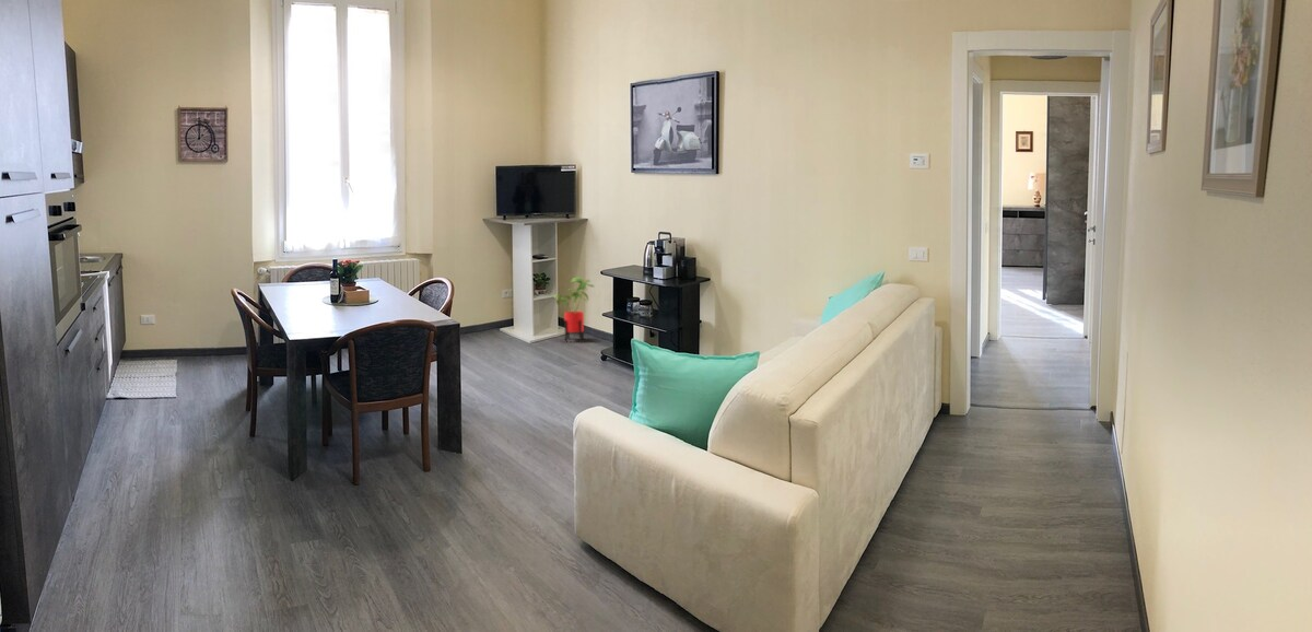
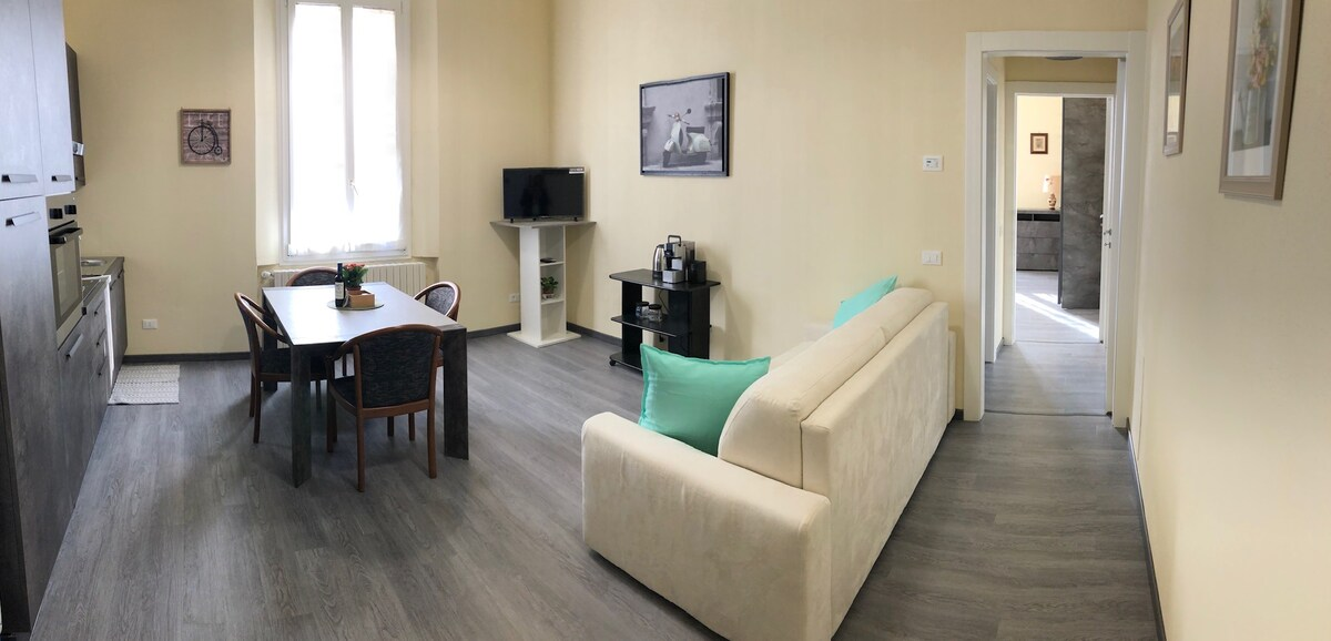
- house plant [553,277,595,343]
